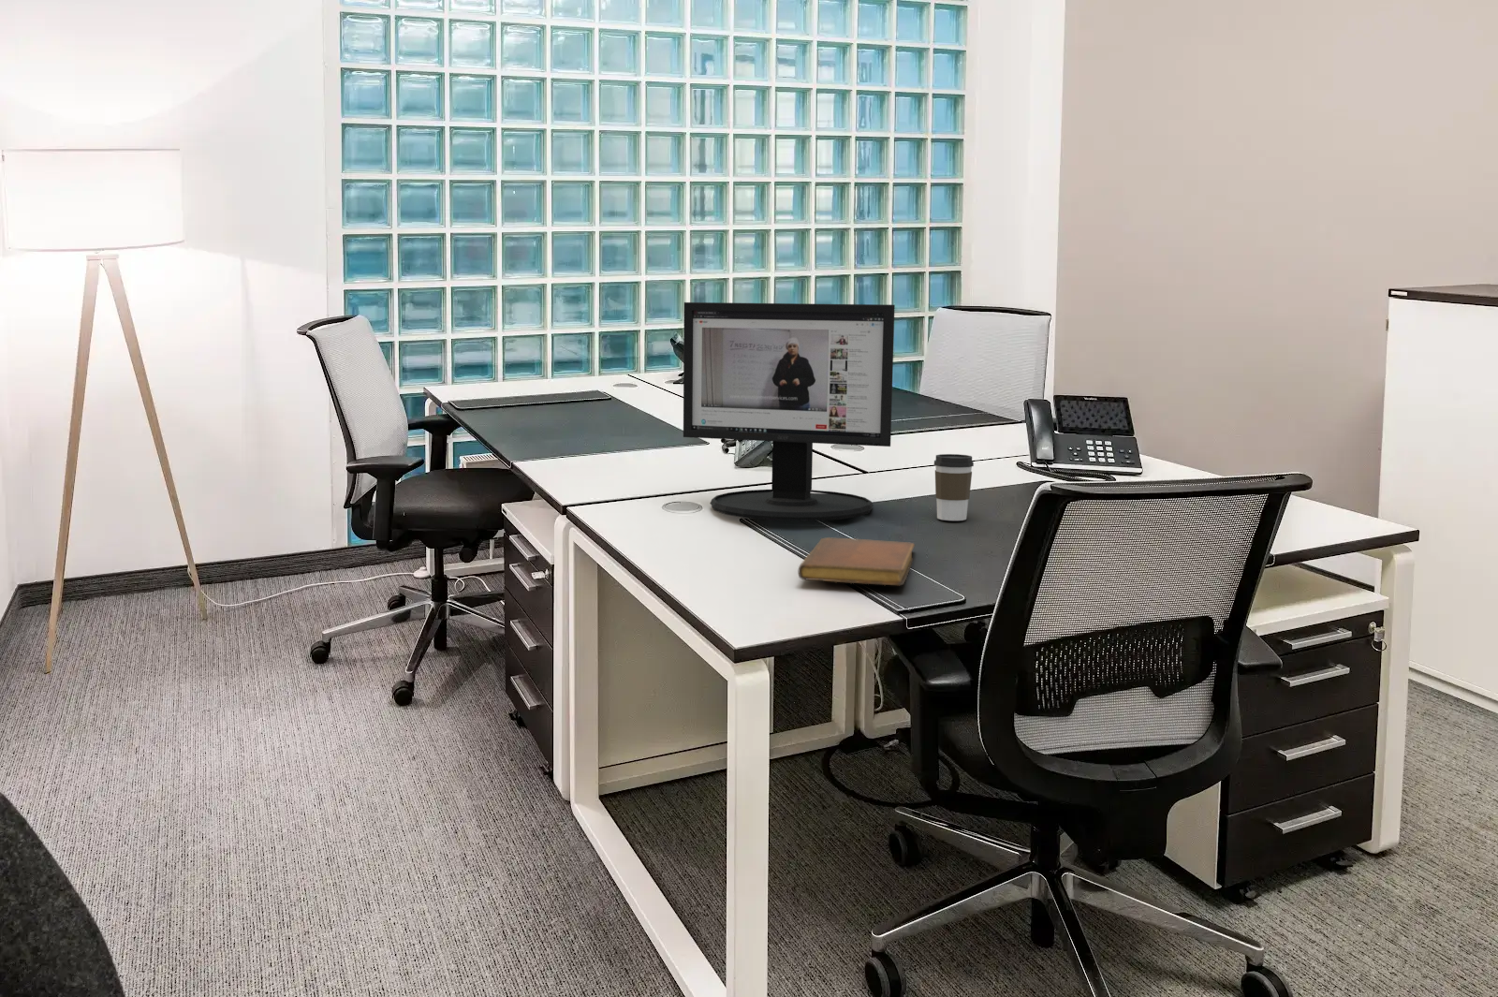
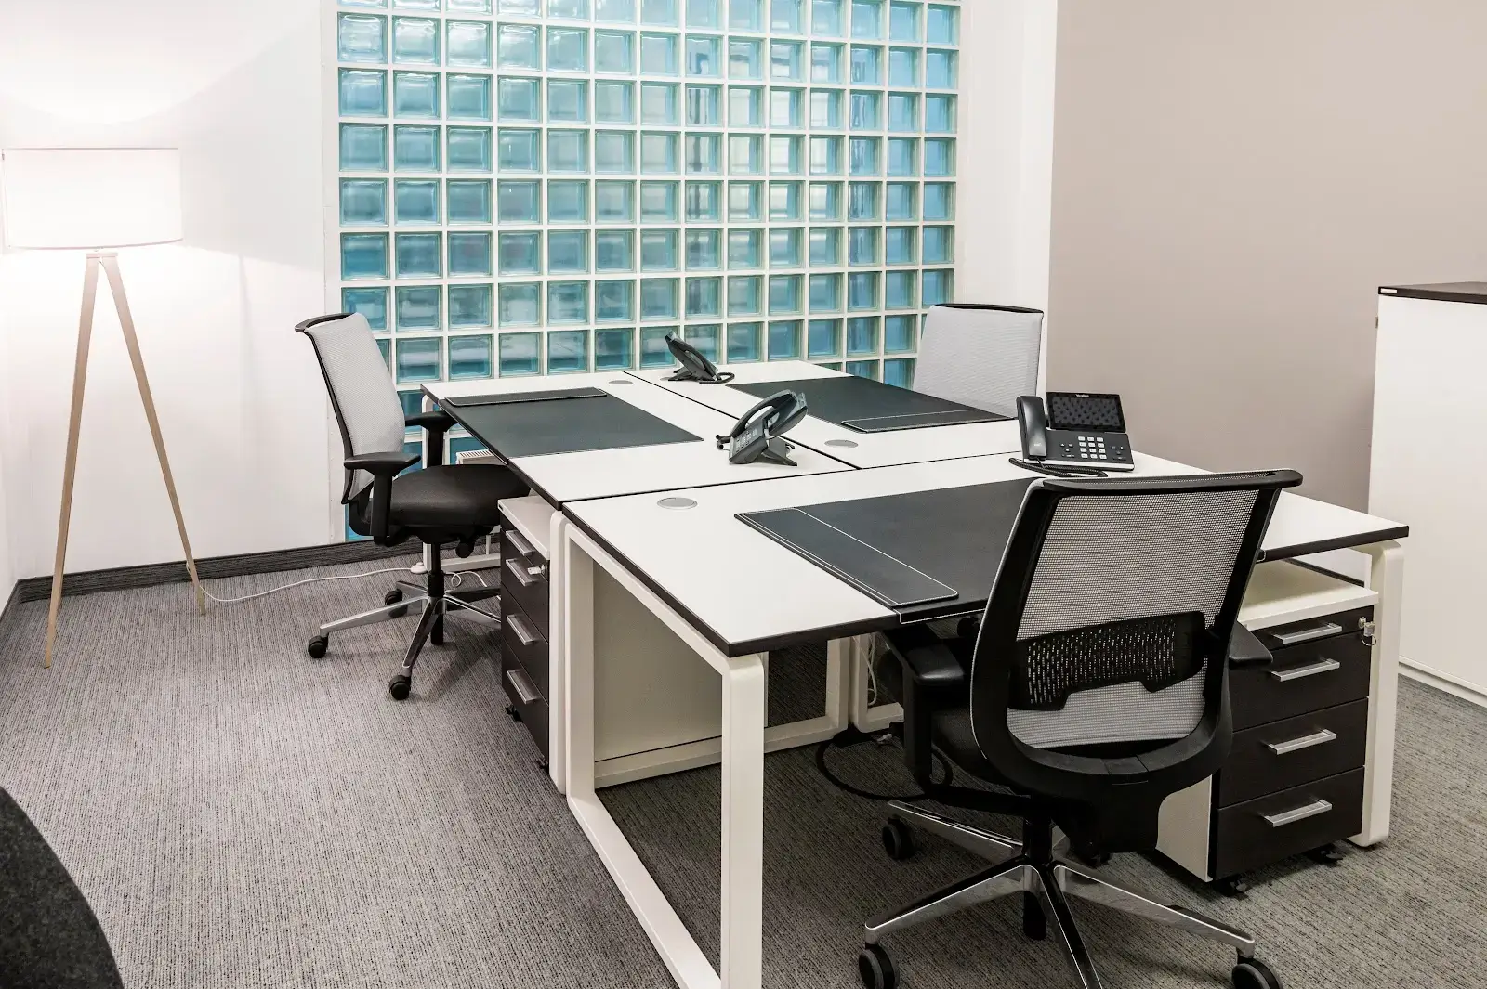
- notebook [798,536,916,586]
- coffee cup [934,453,975,522]
- computer monitor [682,302,896,522]
